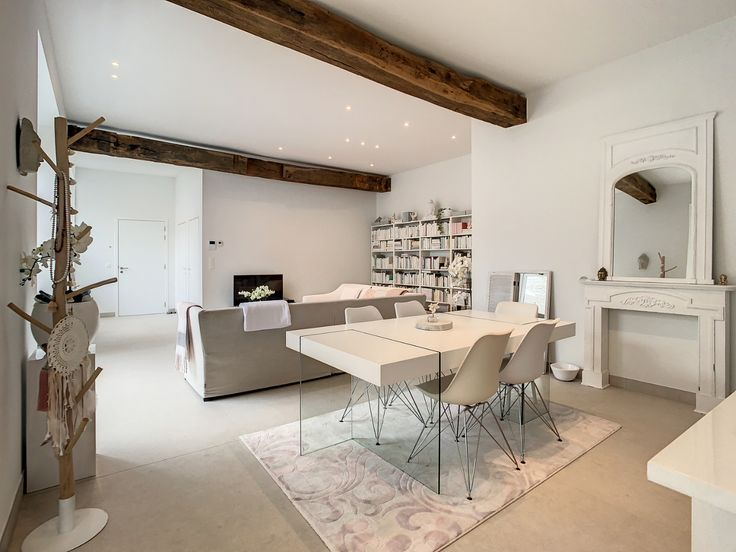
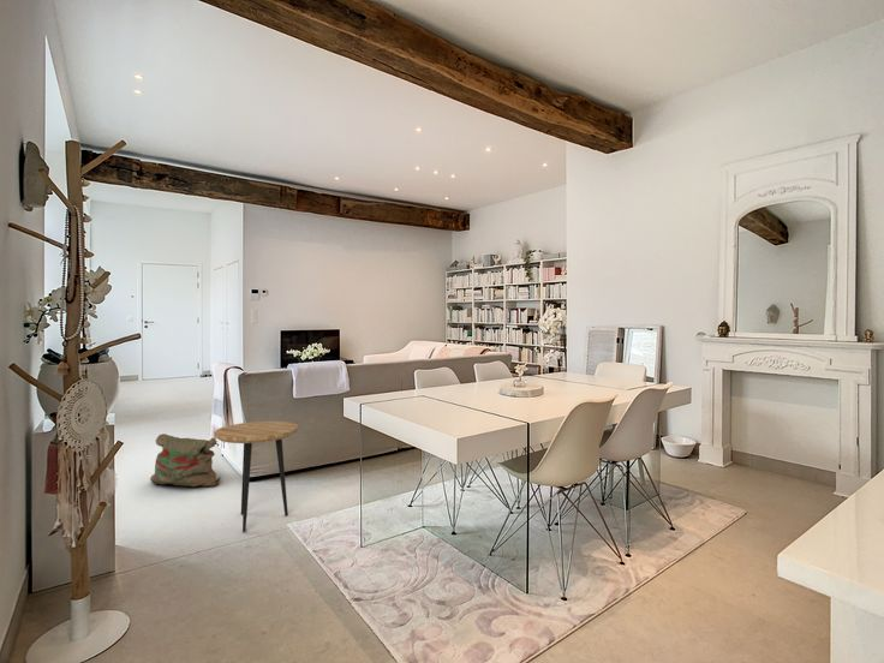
+ bag [149,432,222,488]
+ side table [213,420,299,533]
